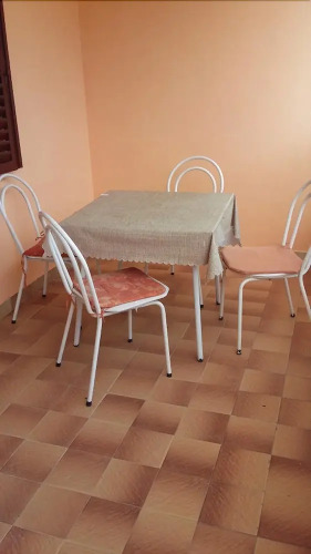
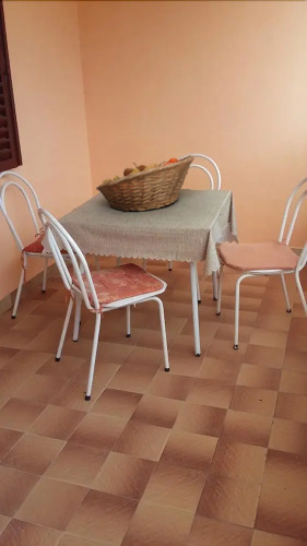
+ fruit basket [95,154,196,213]
